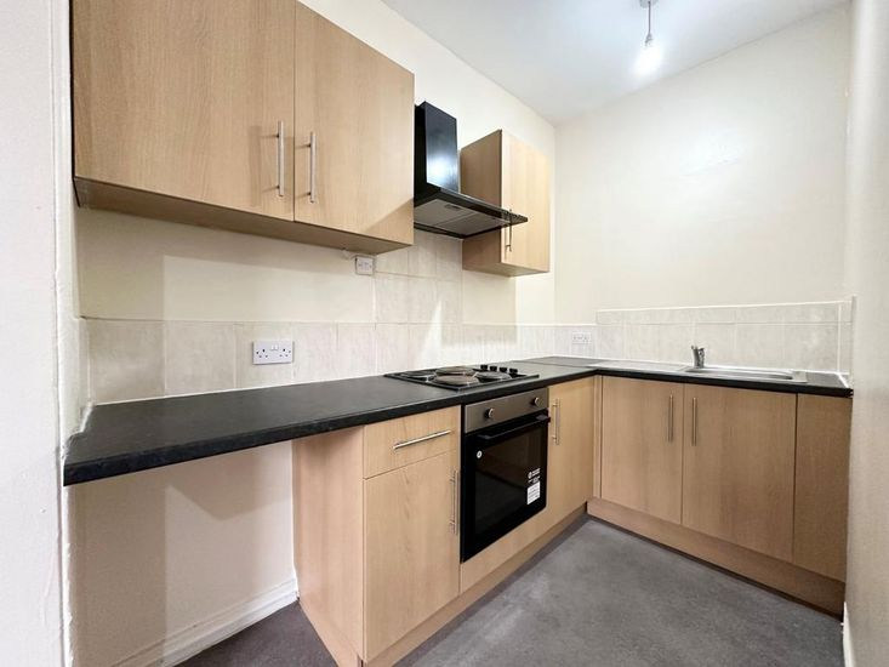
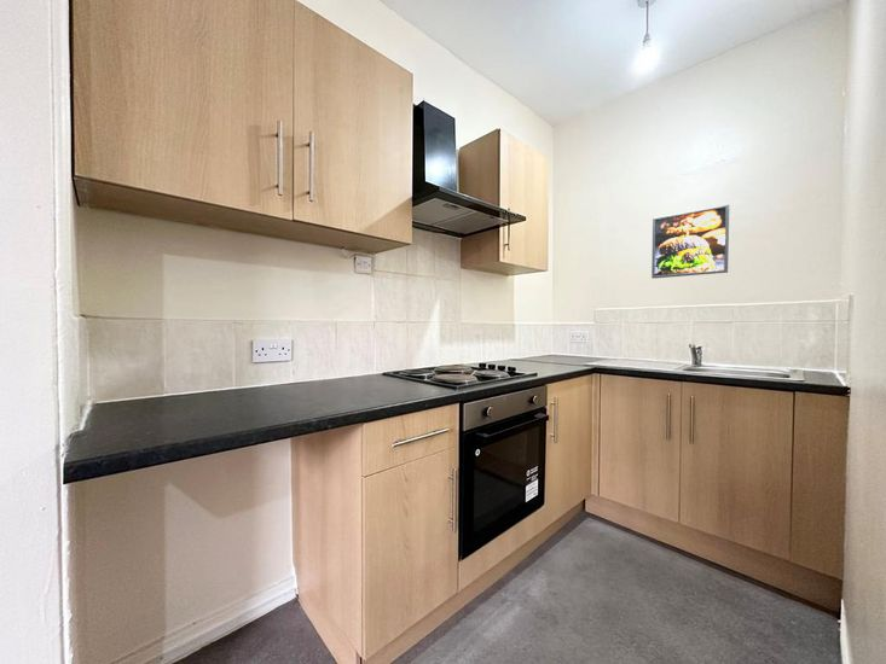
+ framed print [650,203,730,279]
